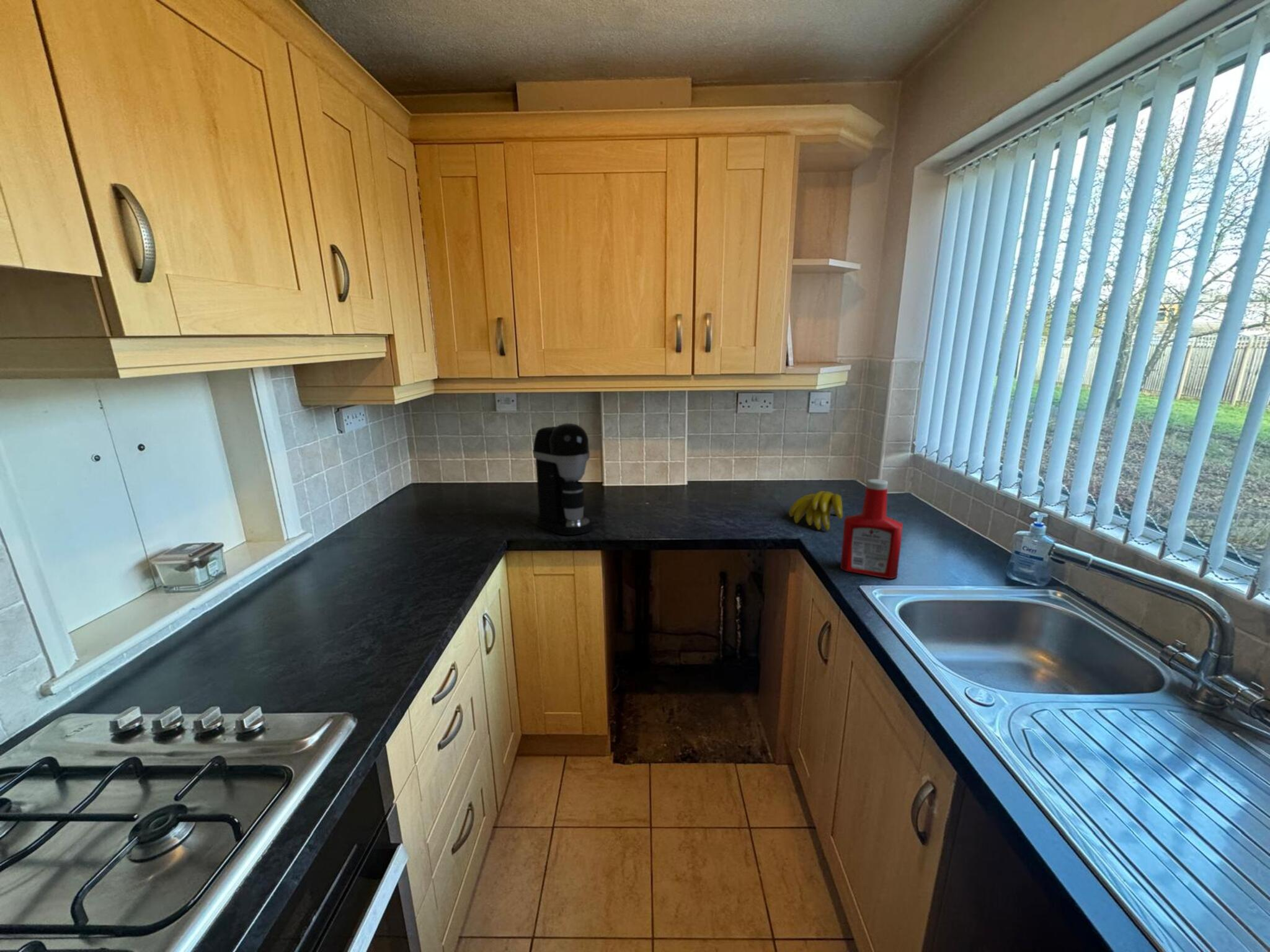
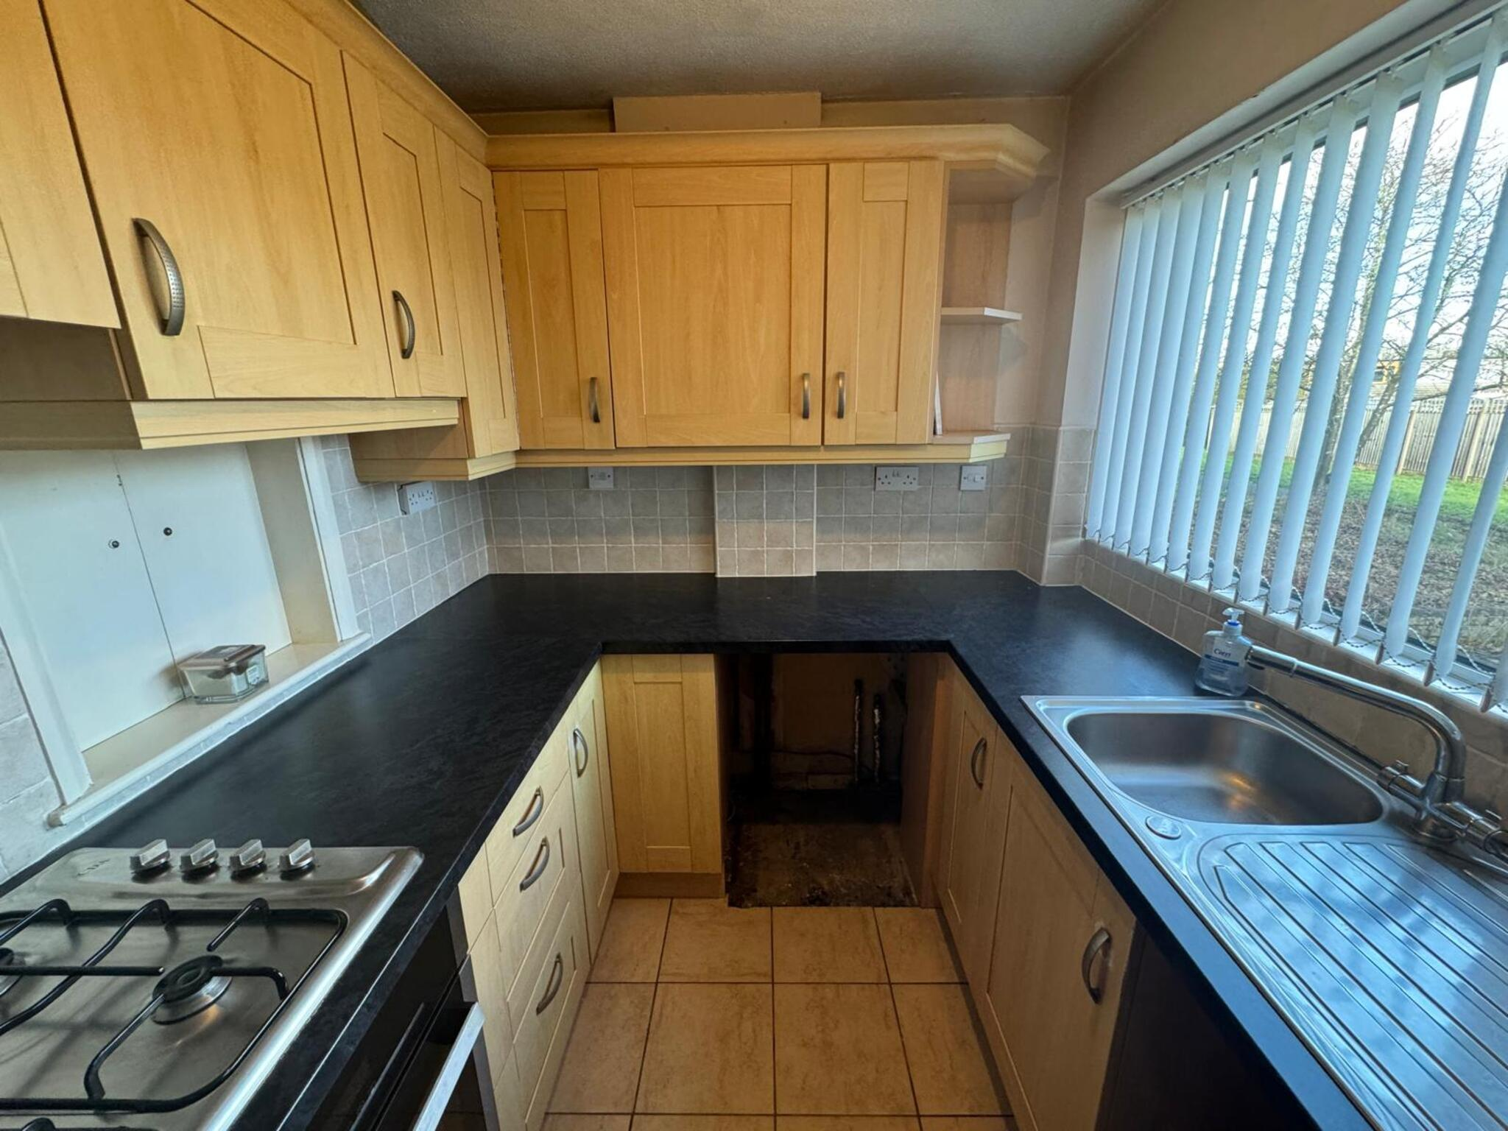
- soap bottle [840,478,904,580]
- banana [788,490,843,531]
- coffee maker [532,423,594,536]
